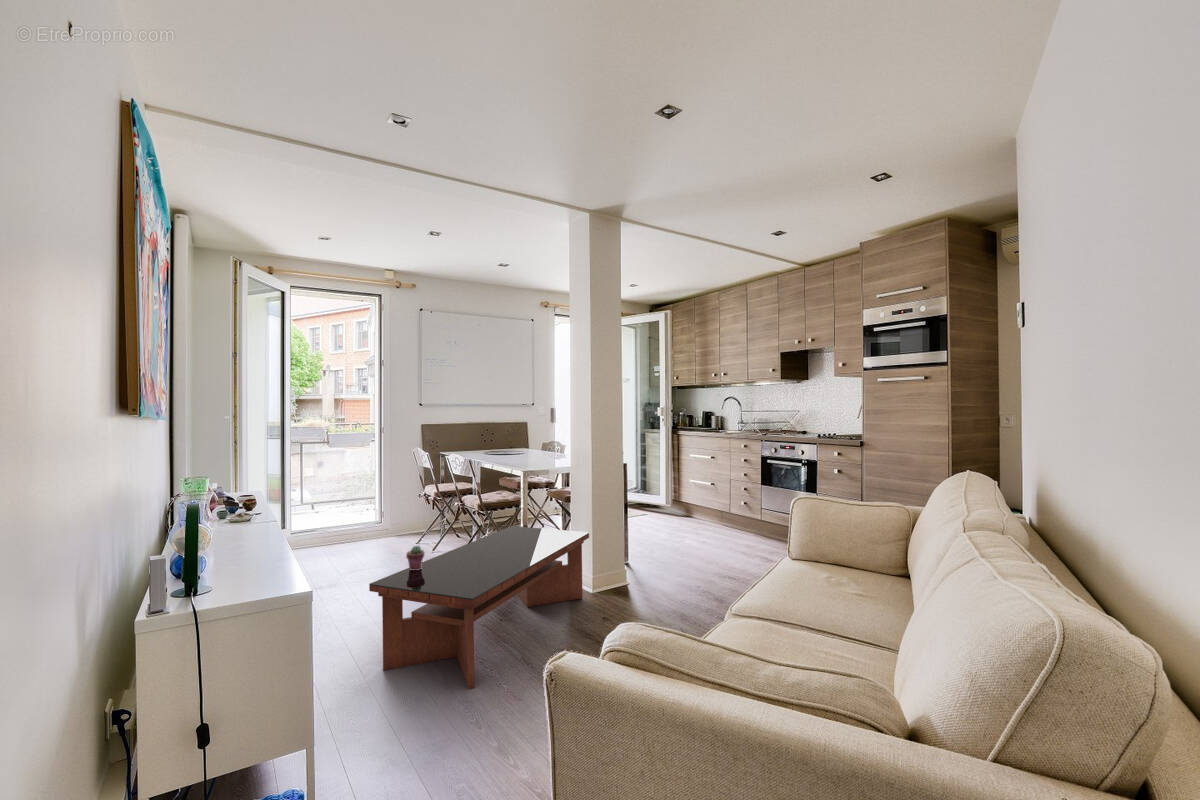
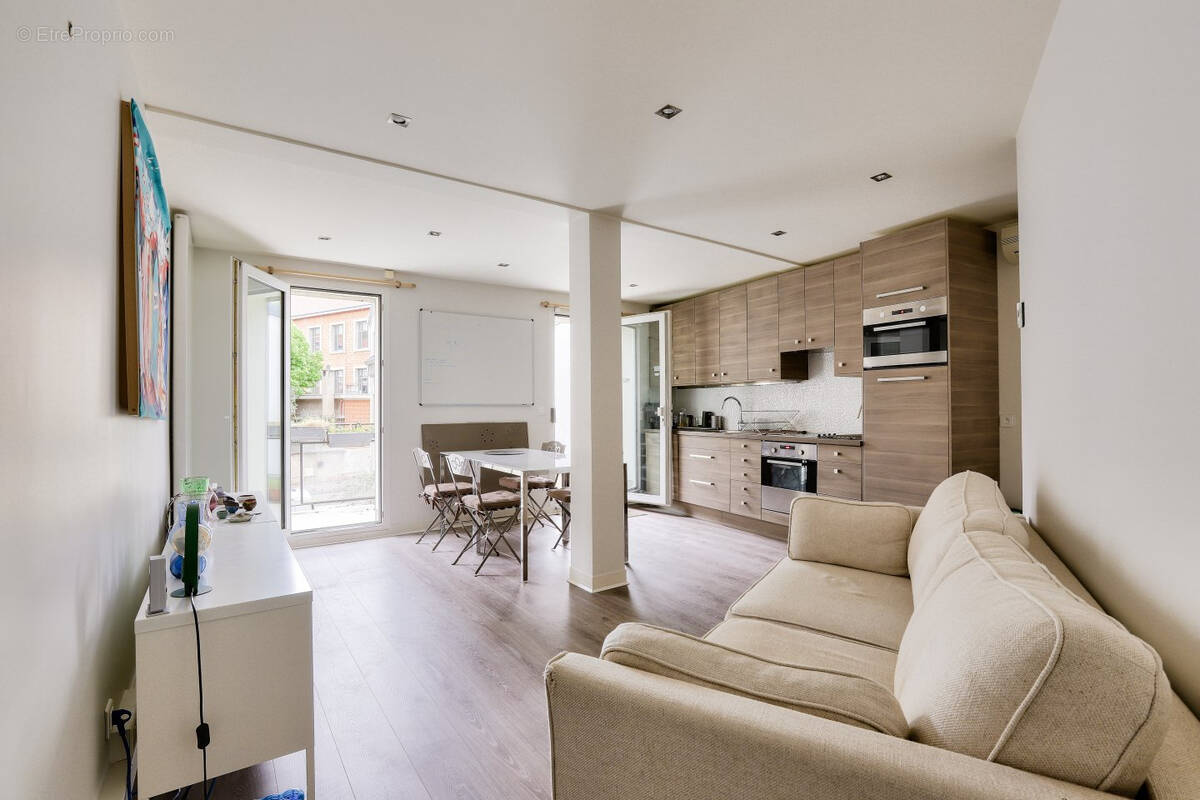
- coffee table [368,525,590,690]
- potted succulent [405,544,426,570]
